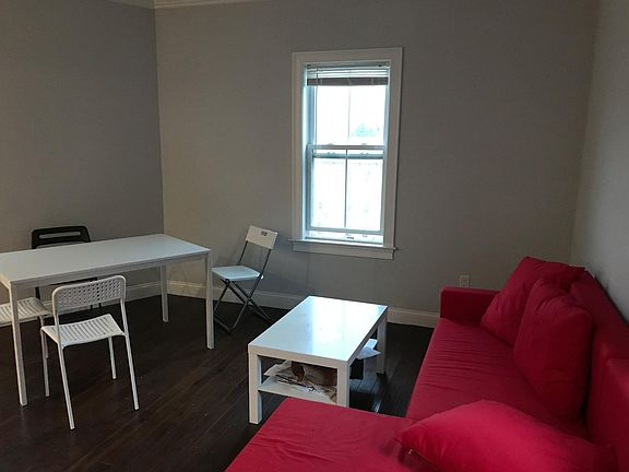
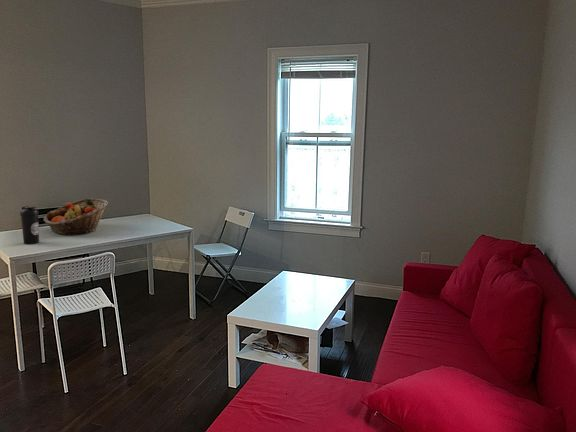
+ water bottle [19,205,40,245]
+ fruit basket [43,198,109,235]
